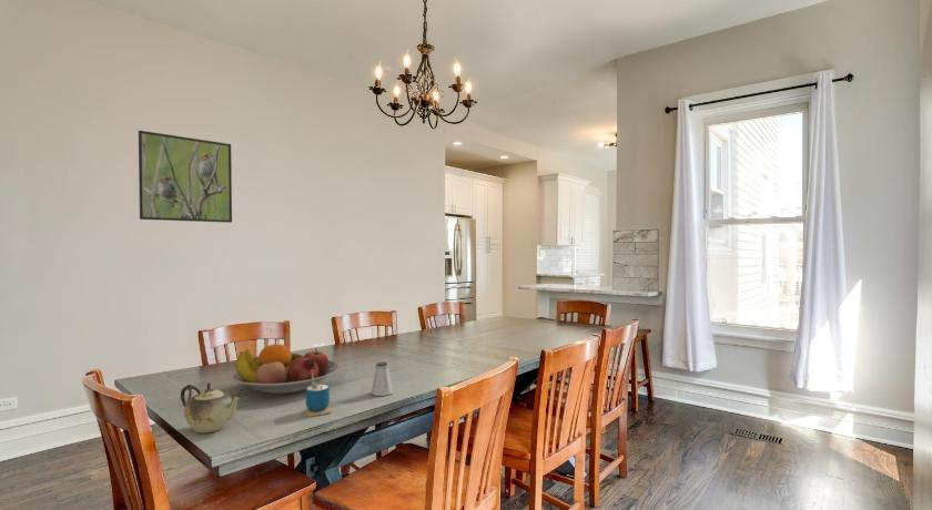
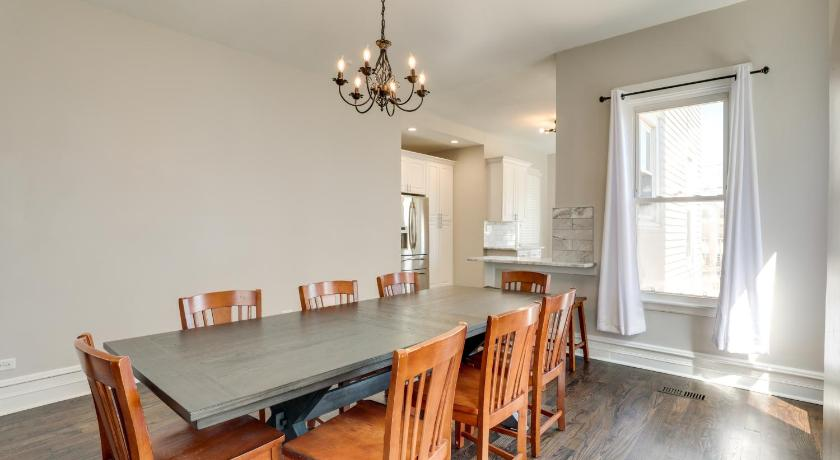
- saltshaker [371,360,394,397]
- fruit bowl [231,344,341,396]
- cup [303,370,333,417]
- teapot [180,381,245,435]
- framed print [138,130,233,224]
